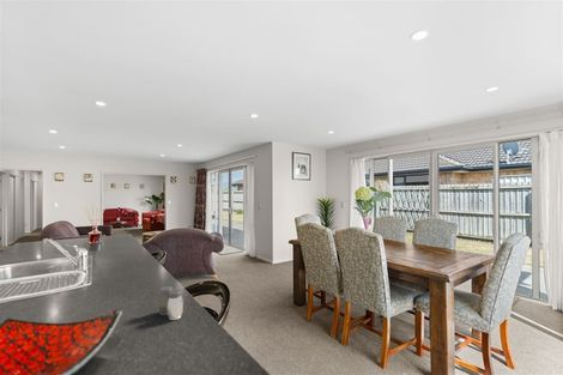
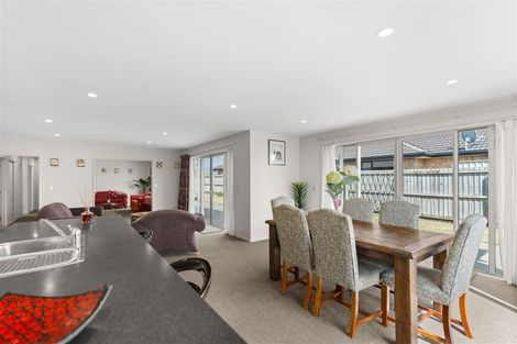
- salt and pepper shaker [157,285,184,321]
